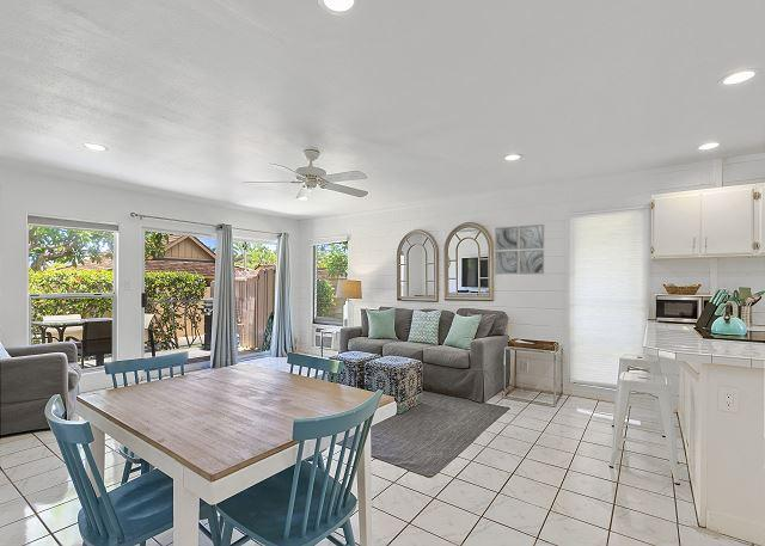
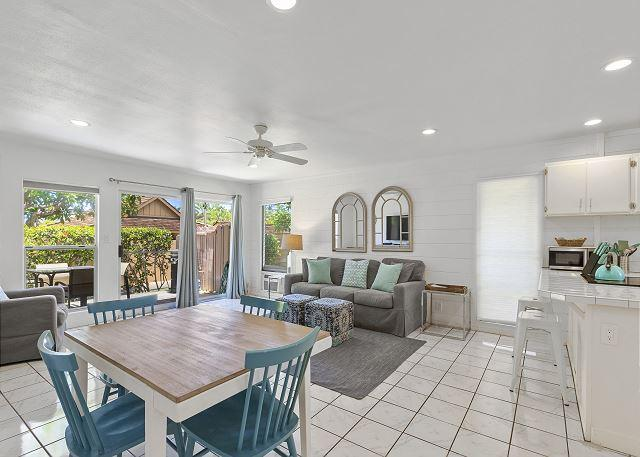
- wall art [494,223,545,275]
